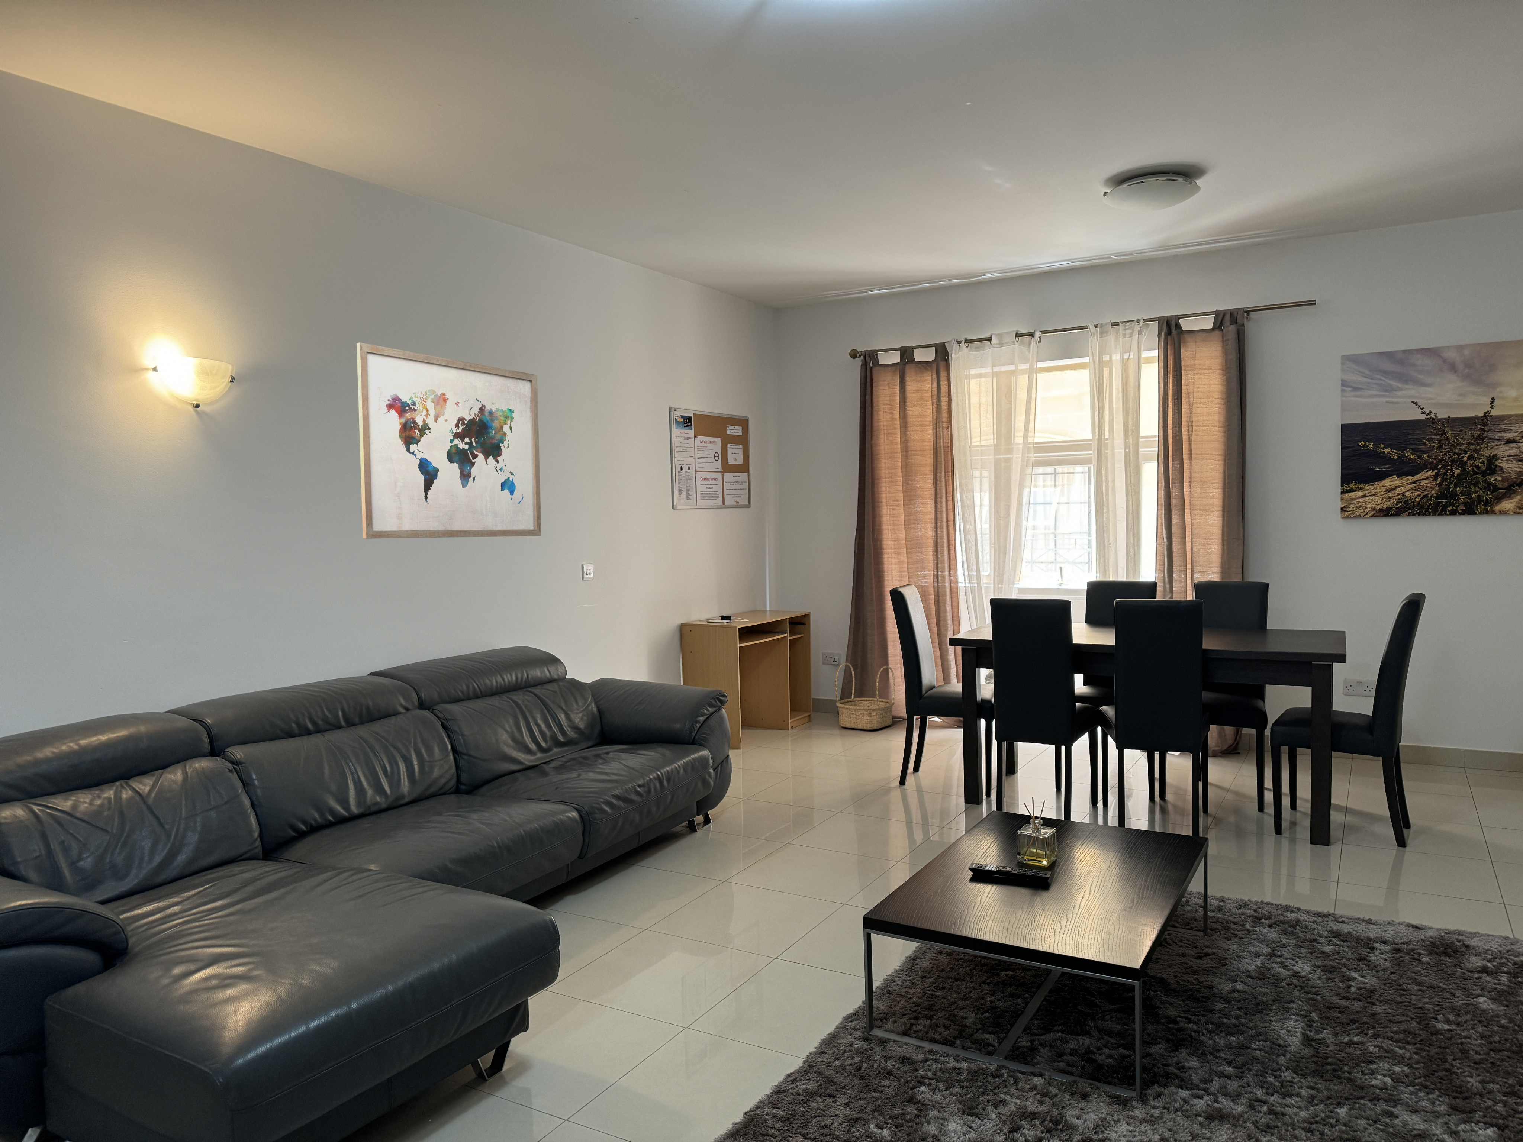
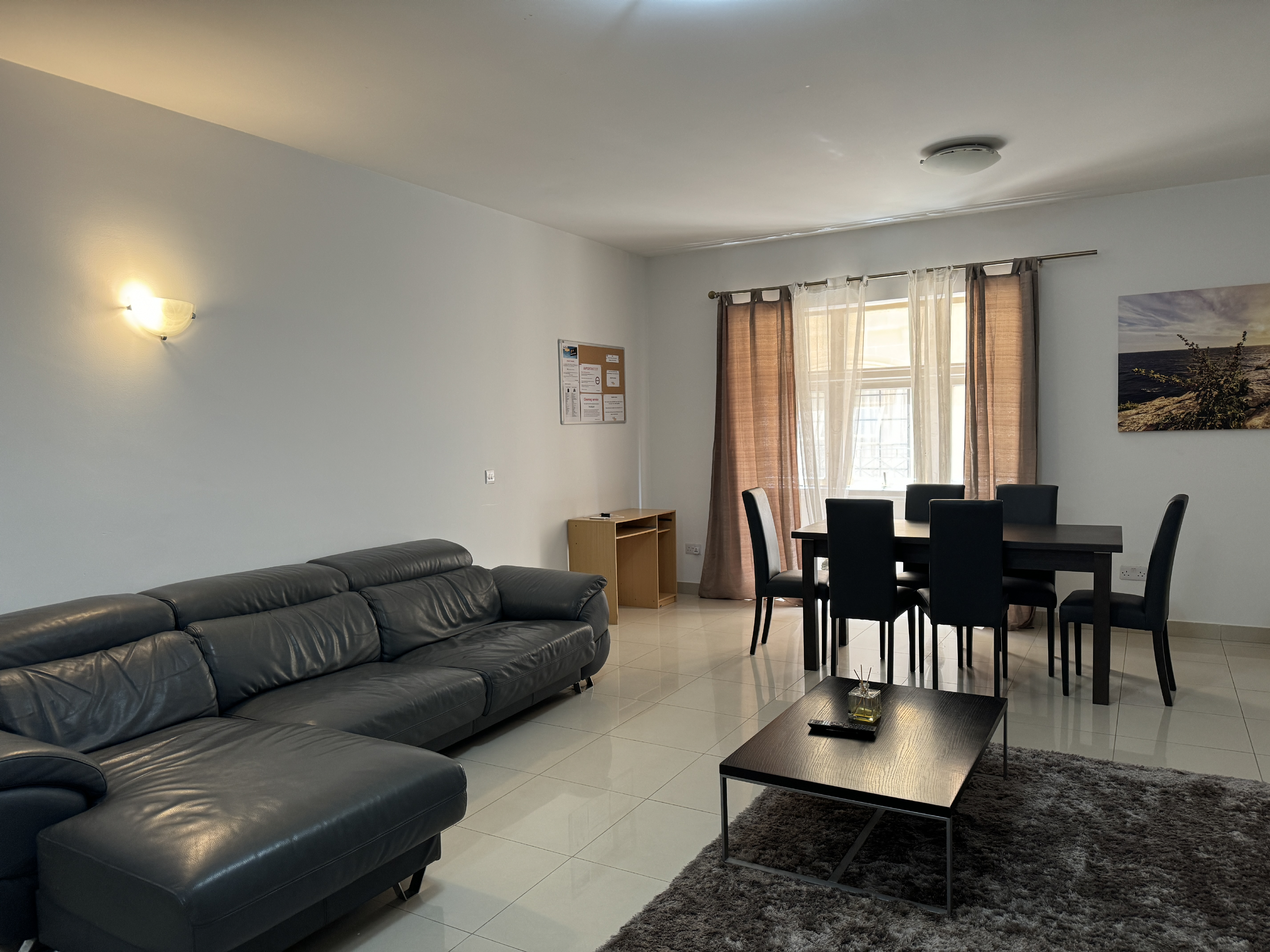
- wall art [356,342,542,539]
- basket [835,662,896,729]
